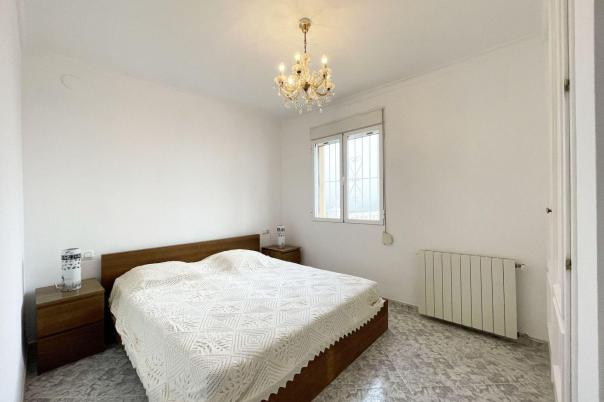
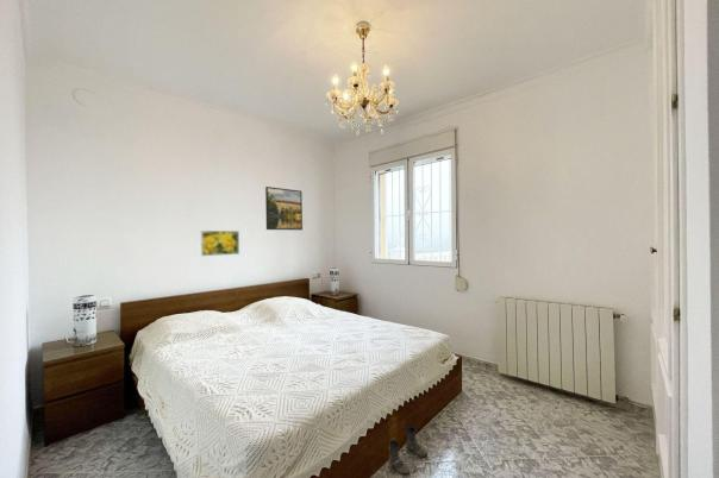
+ boots [388,426,429,477]
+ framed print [264,185,304,231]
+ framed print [200,229,240,257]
